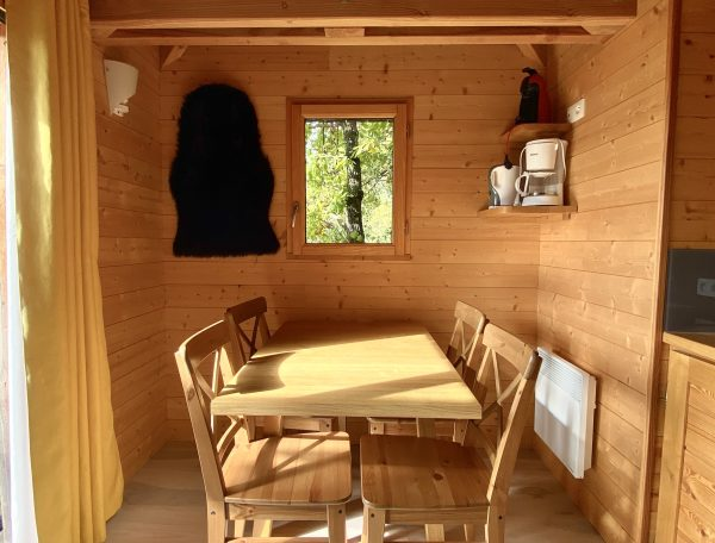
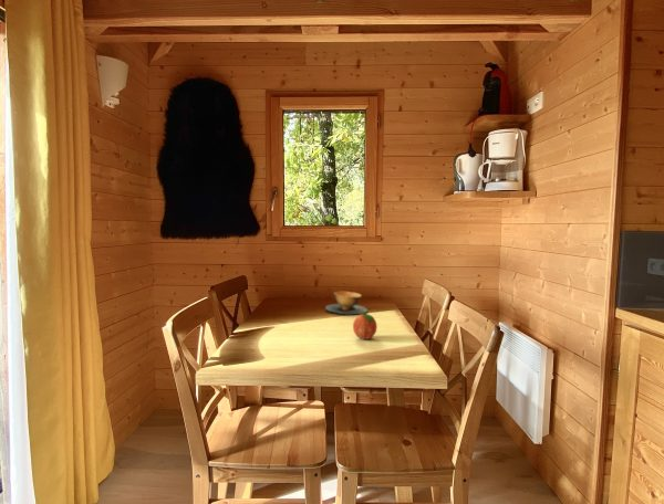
+ wooden bowl [324,291,369,315]
+ fruit [352,311,378,340]
